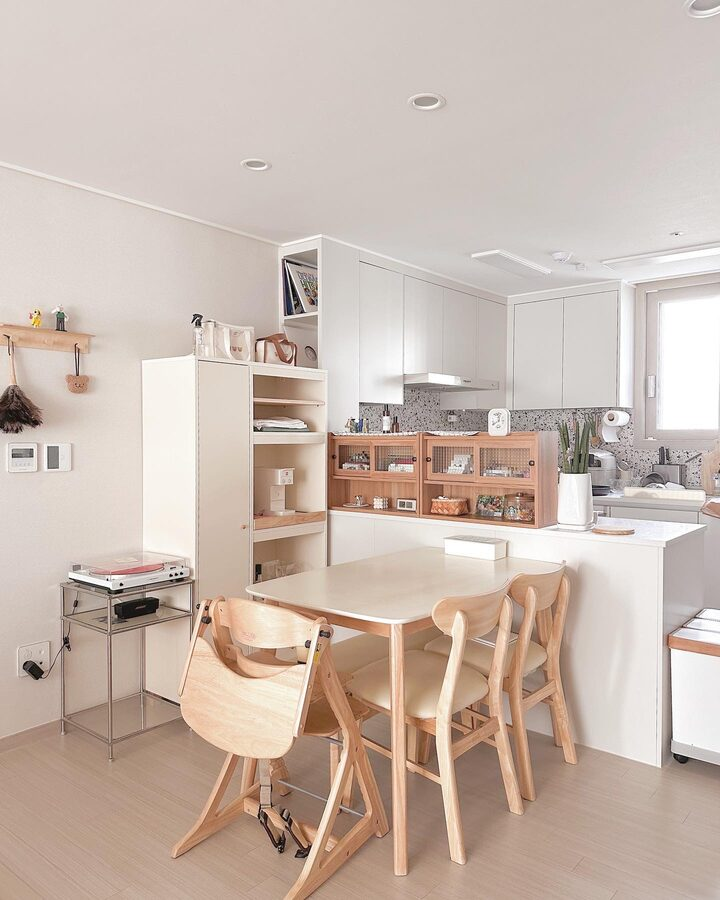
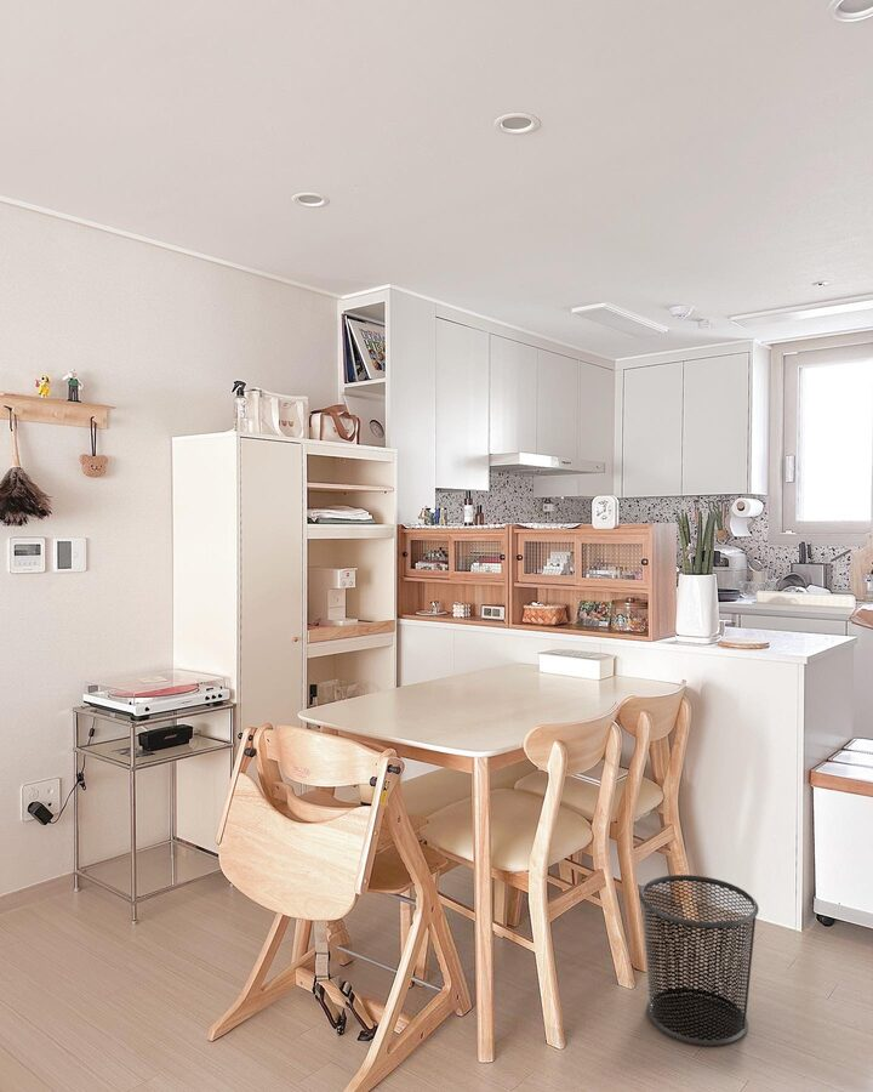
+ trash can [638,874,760,1047]
